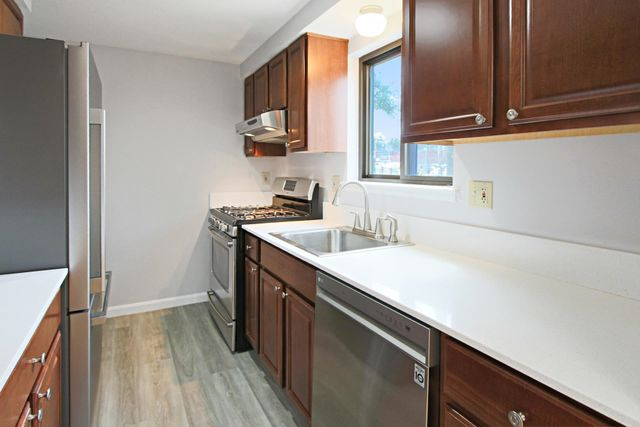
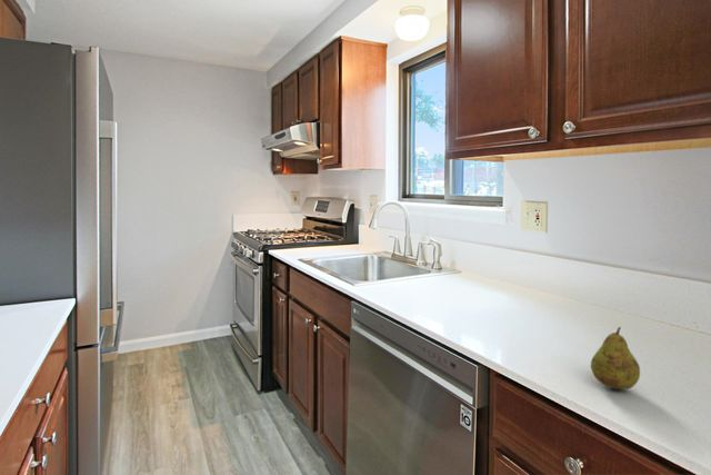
+ fruit [590,326,641,390]
